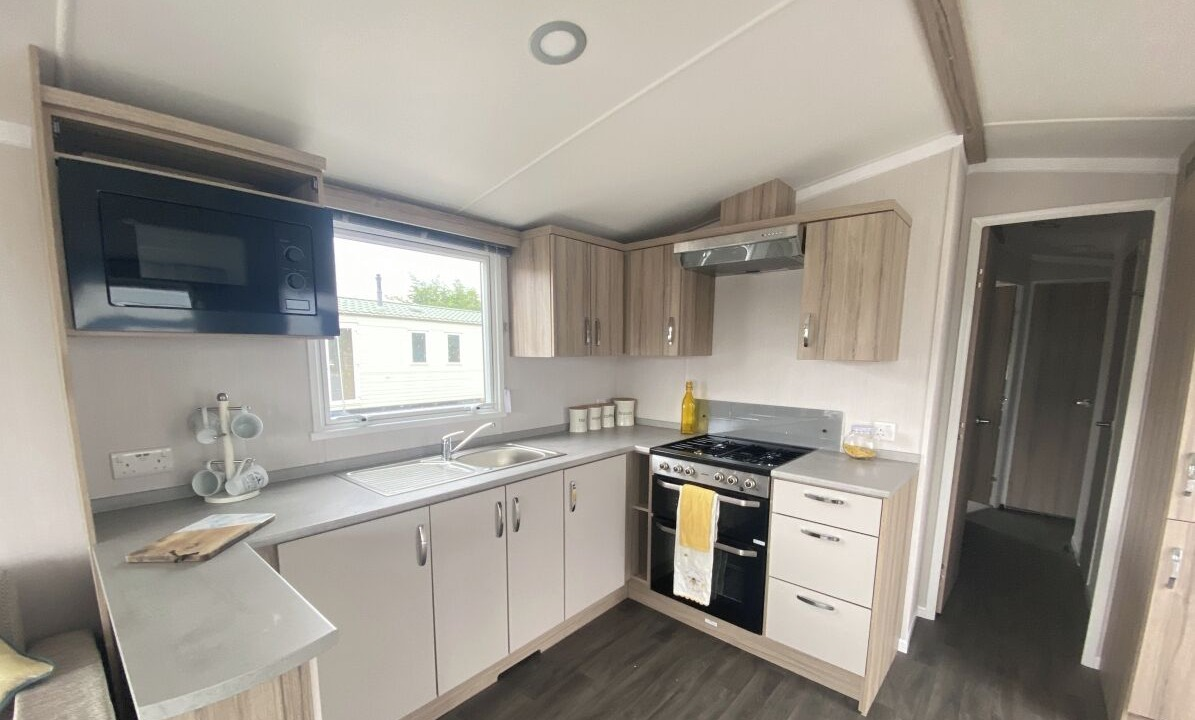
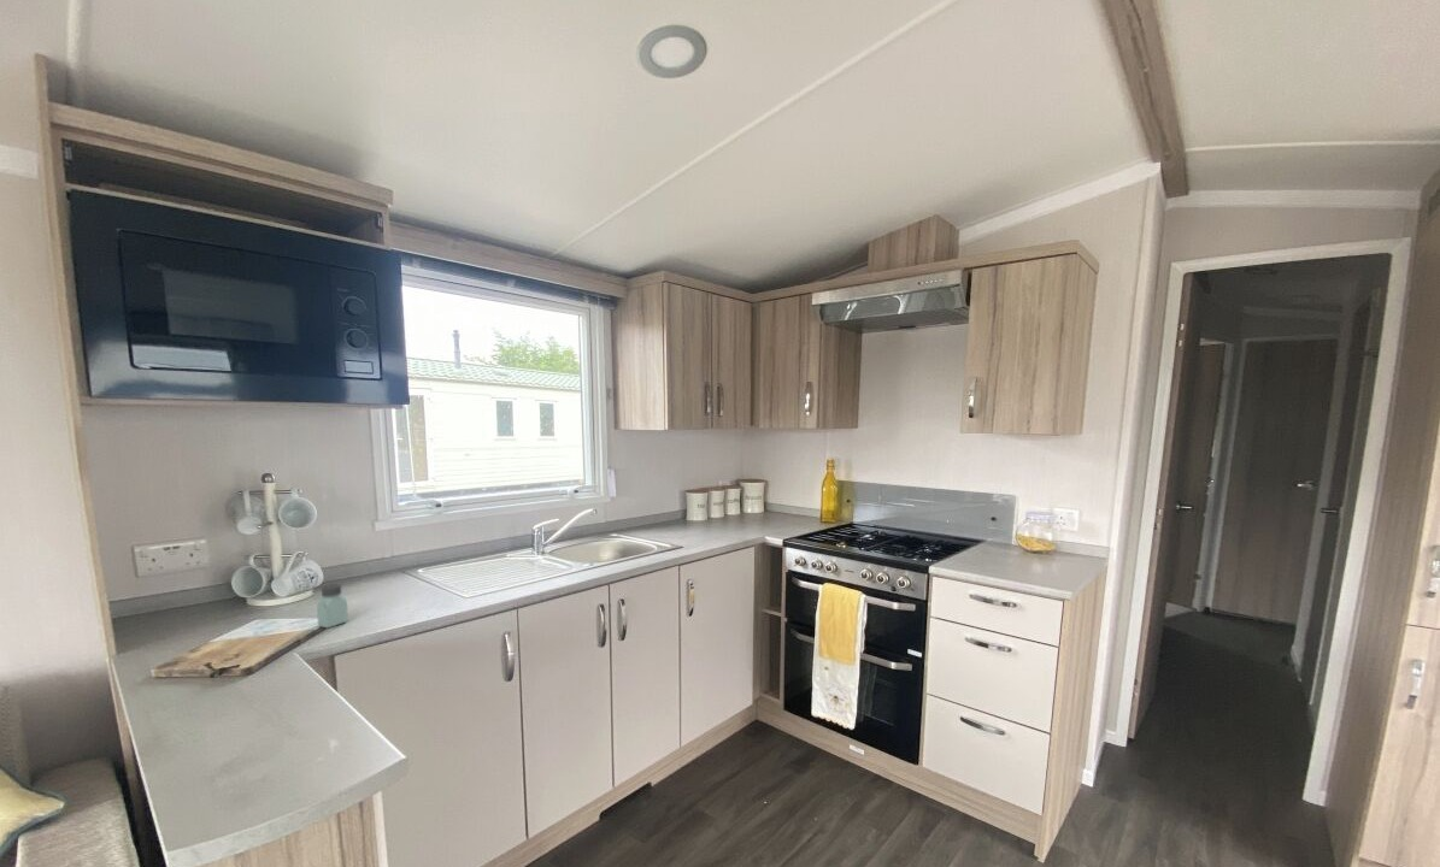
+ saltshaker [316,582,349,629]
